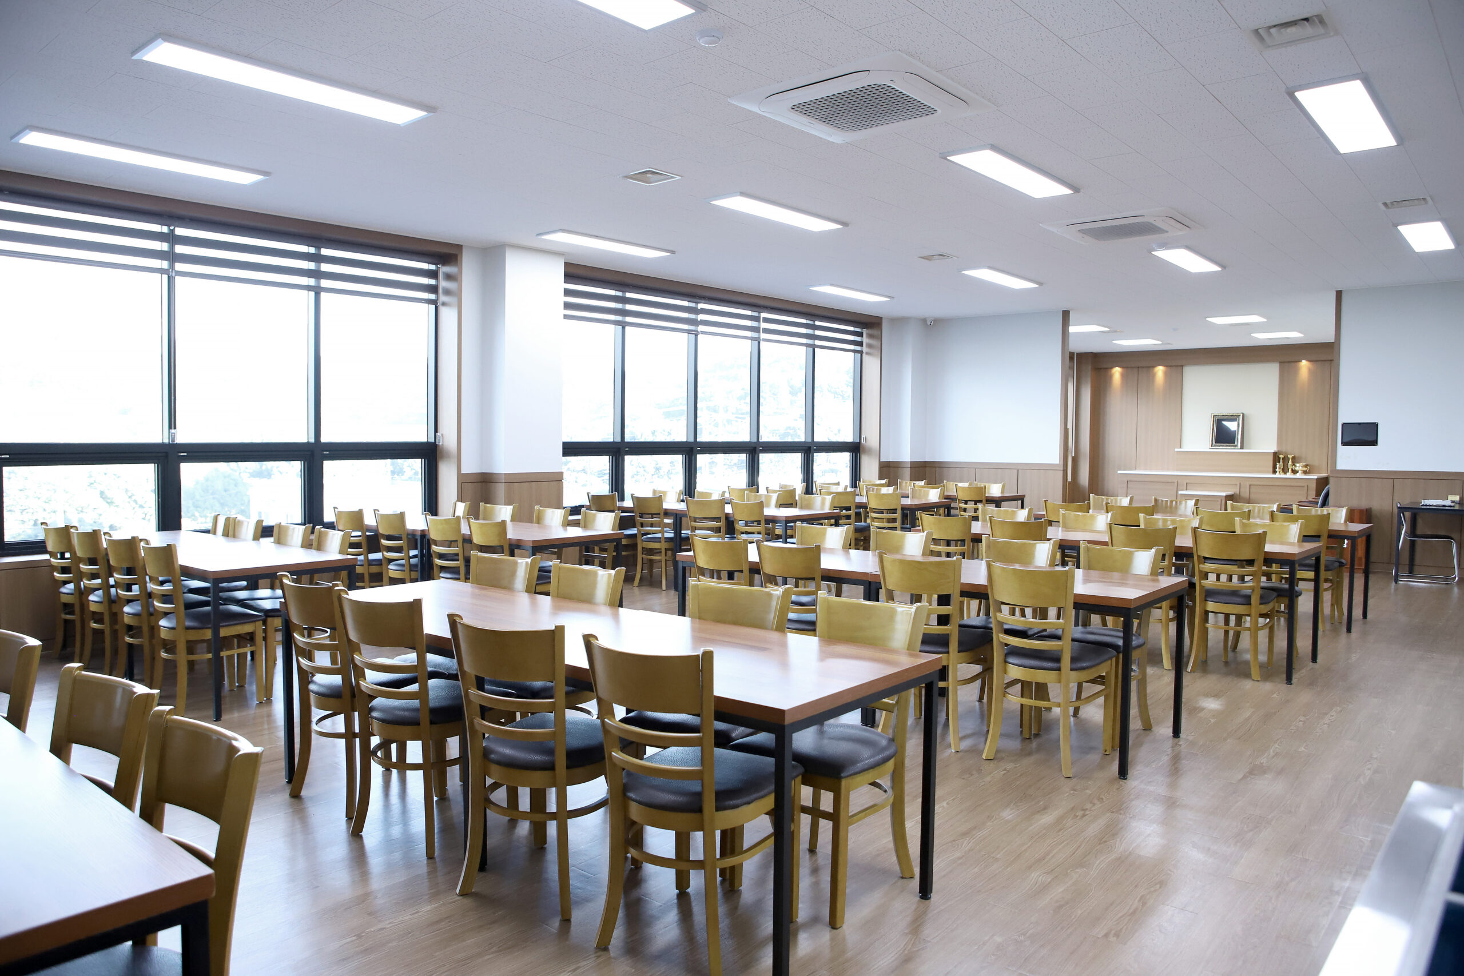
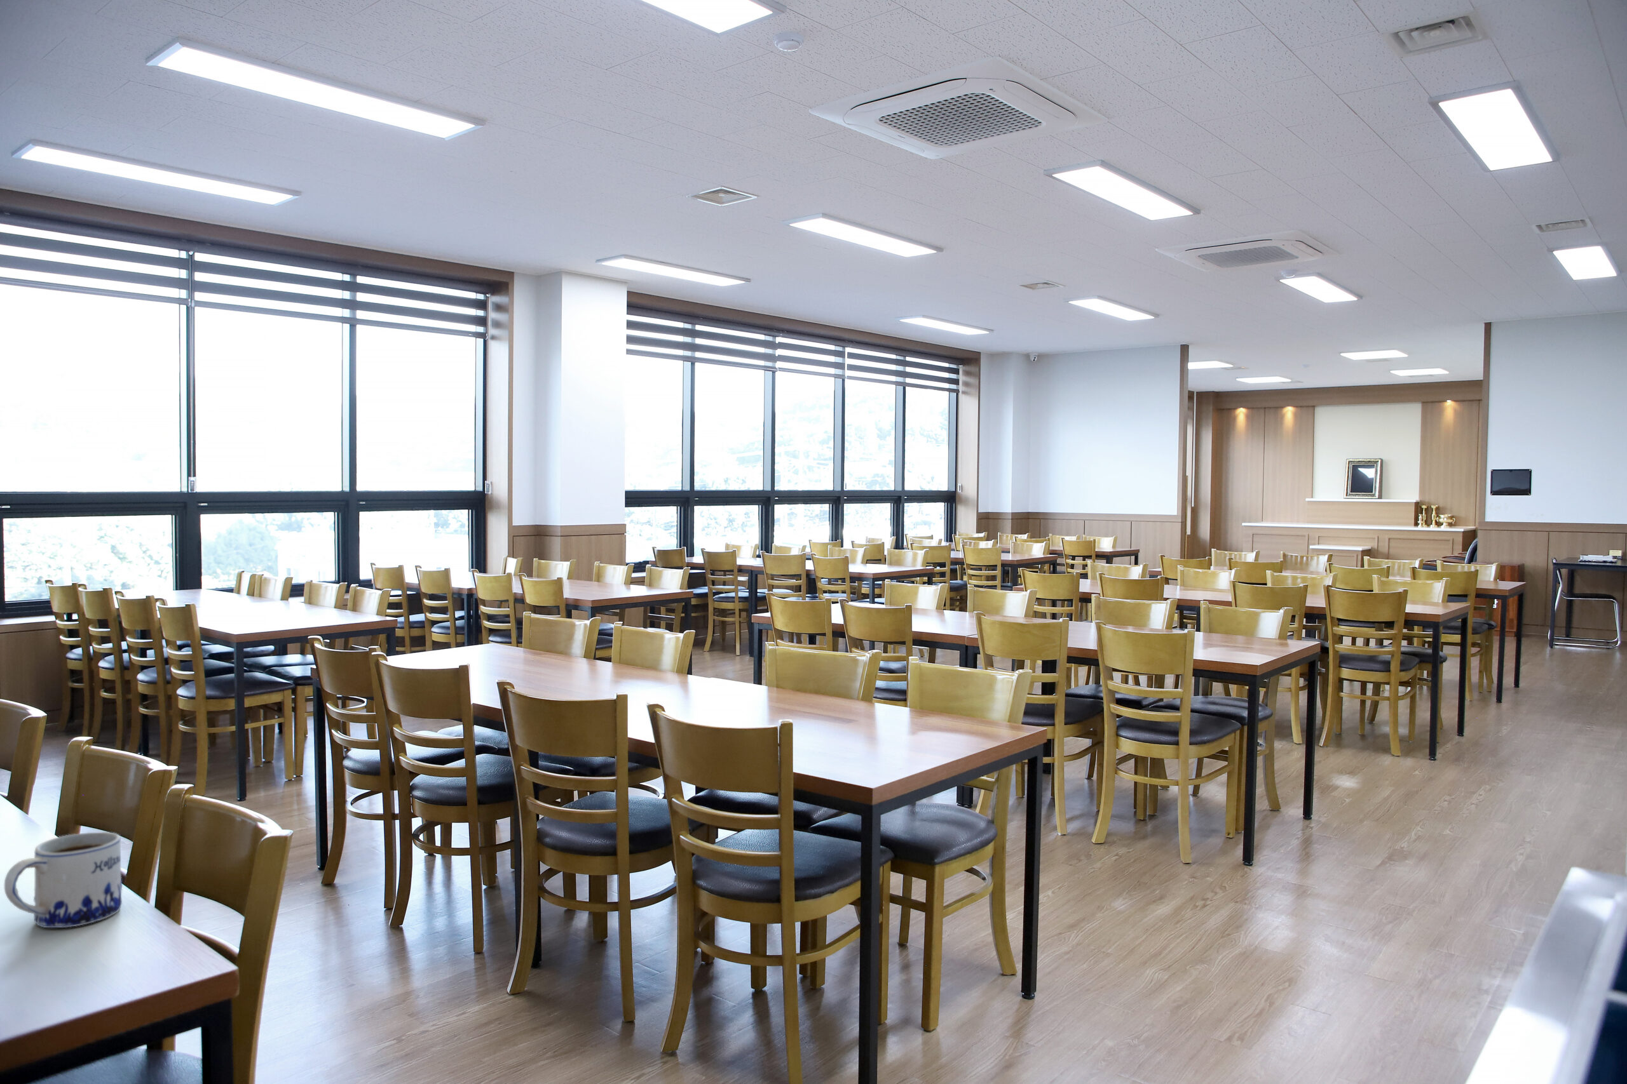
+ mug [4,831,122,928]
